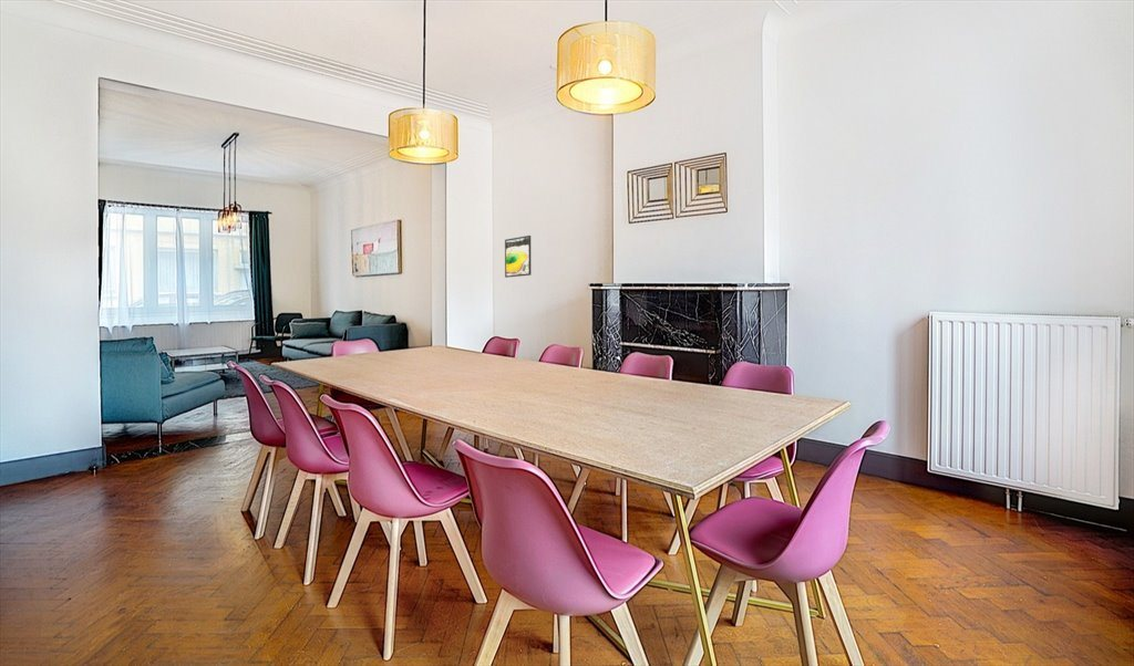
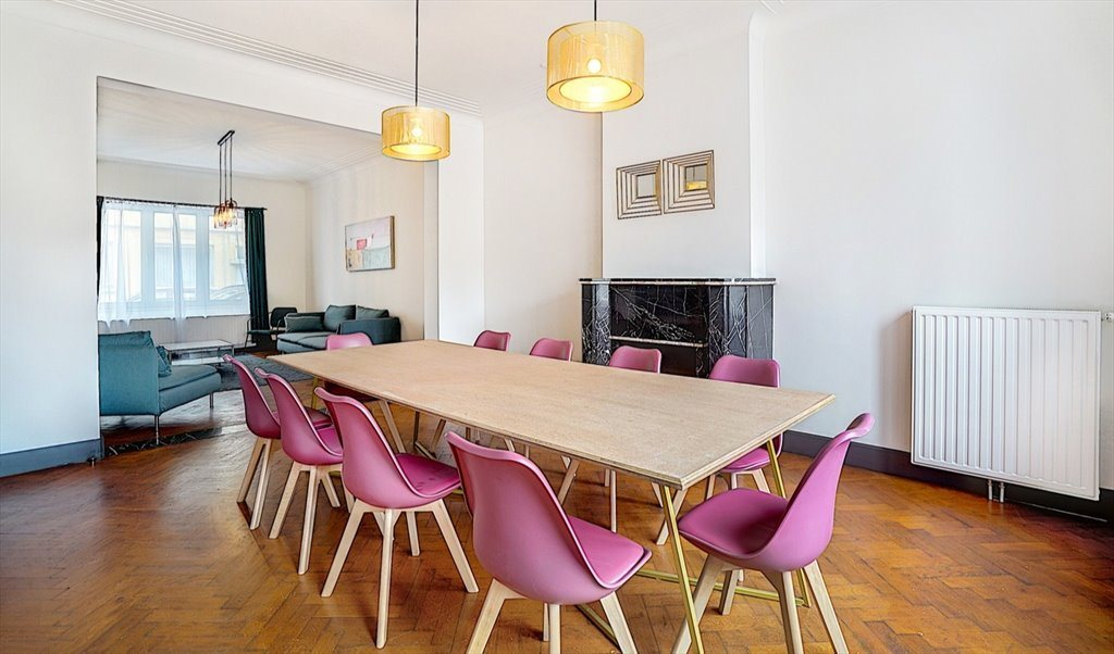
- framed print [504,235,533,279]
